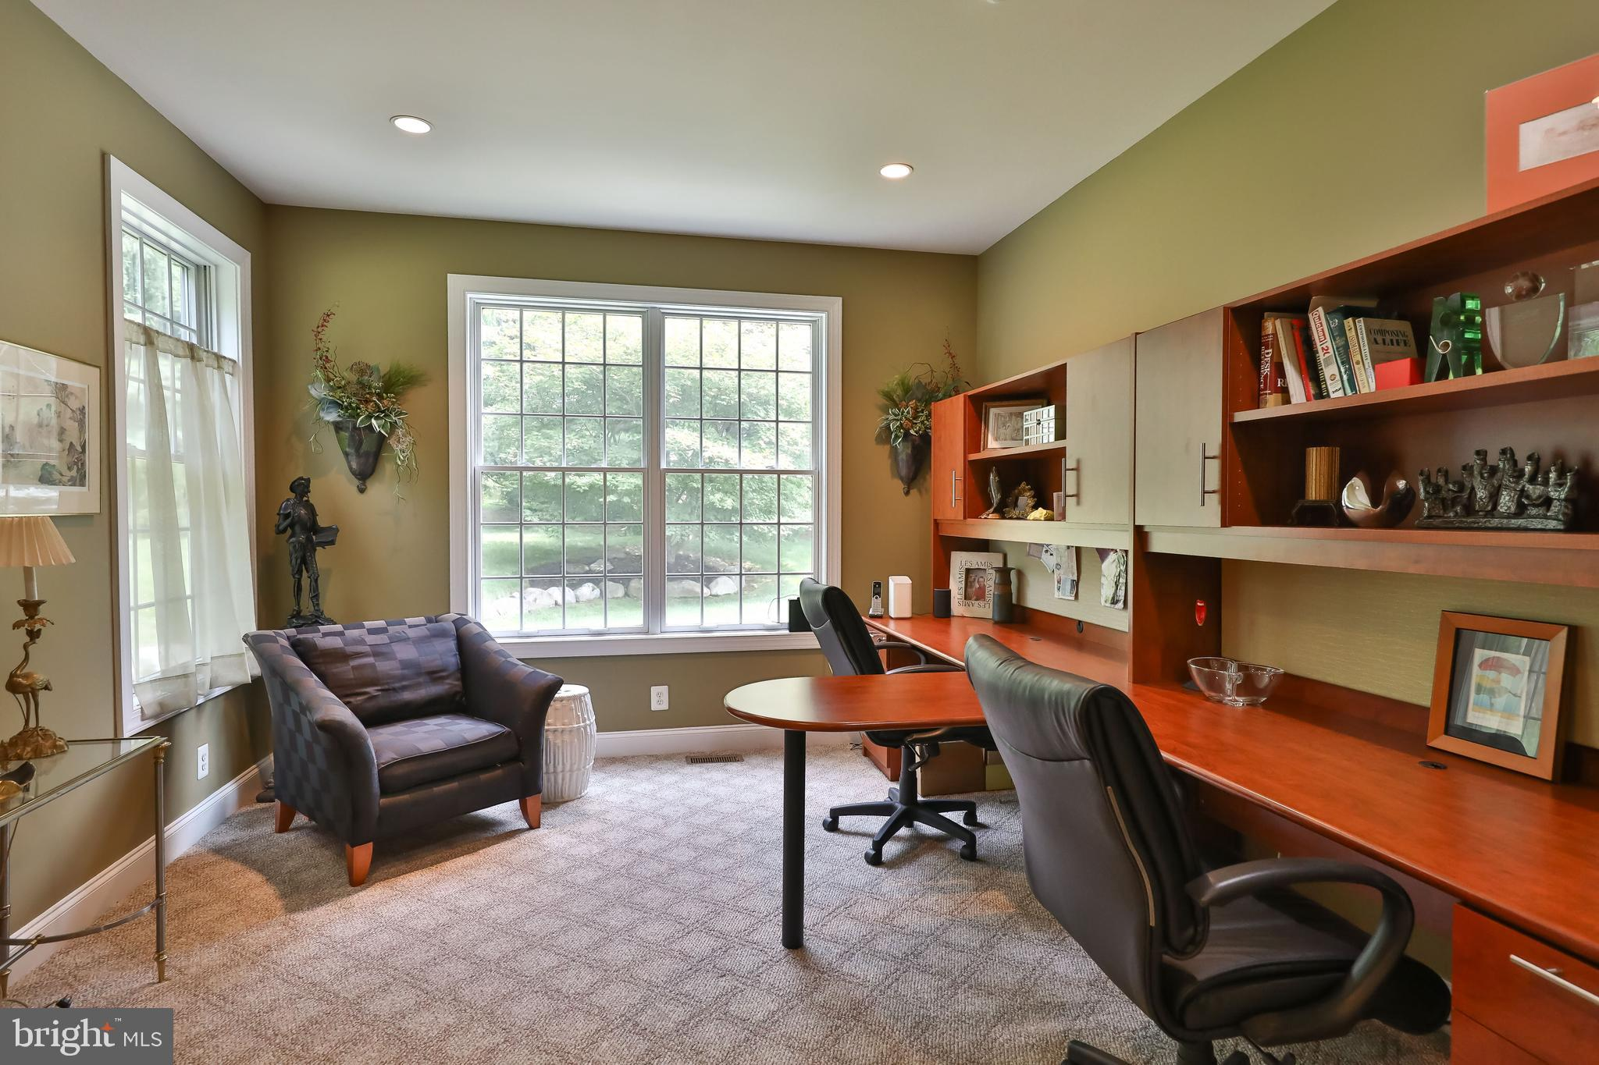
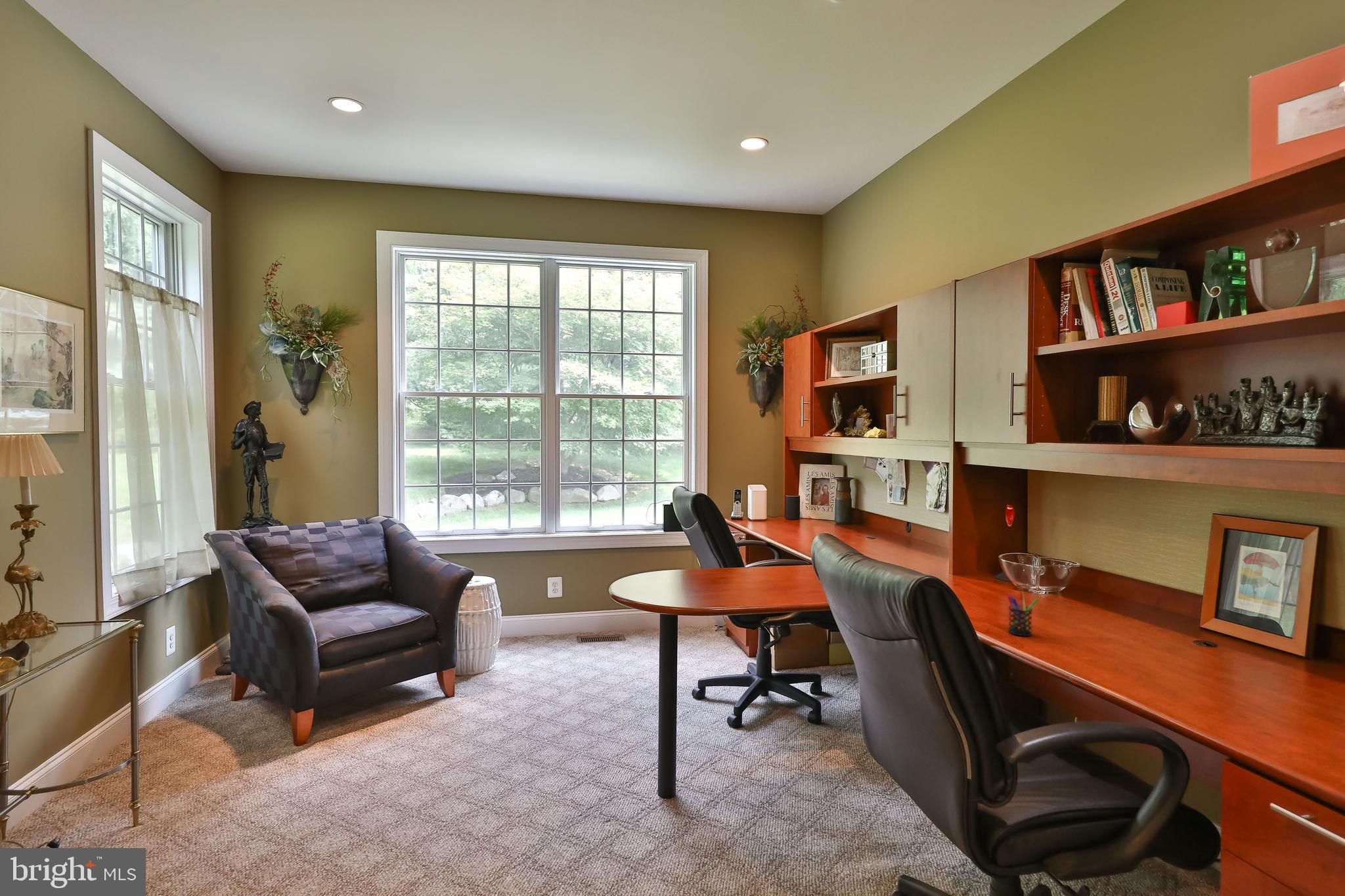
+ pen holder [1007,591,1040,637]
